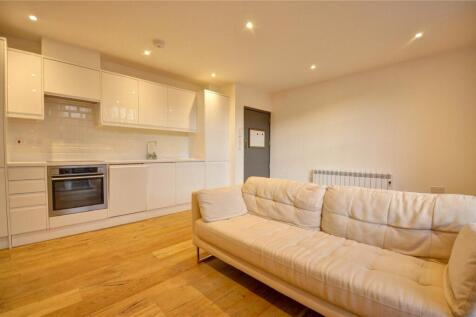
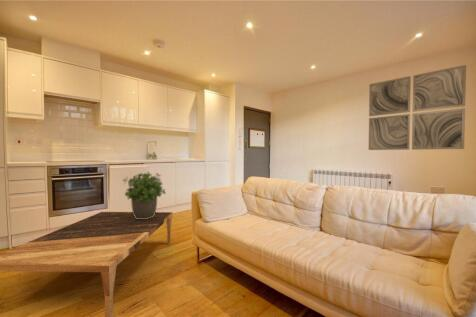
+ wall art [368,64,467,151]
+ coffee table [0,211,173,317]
+ potted plant [122,171,167,219]
